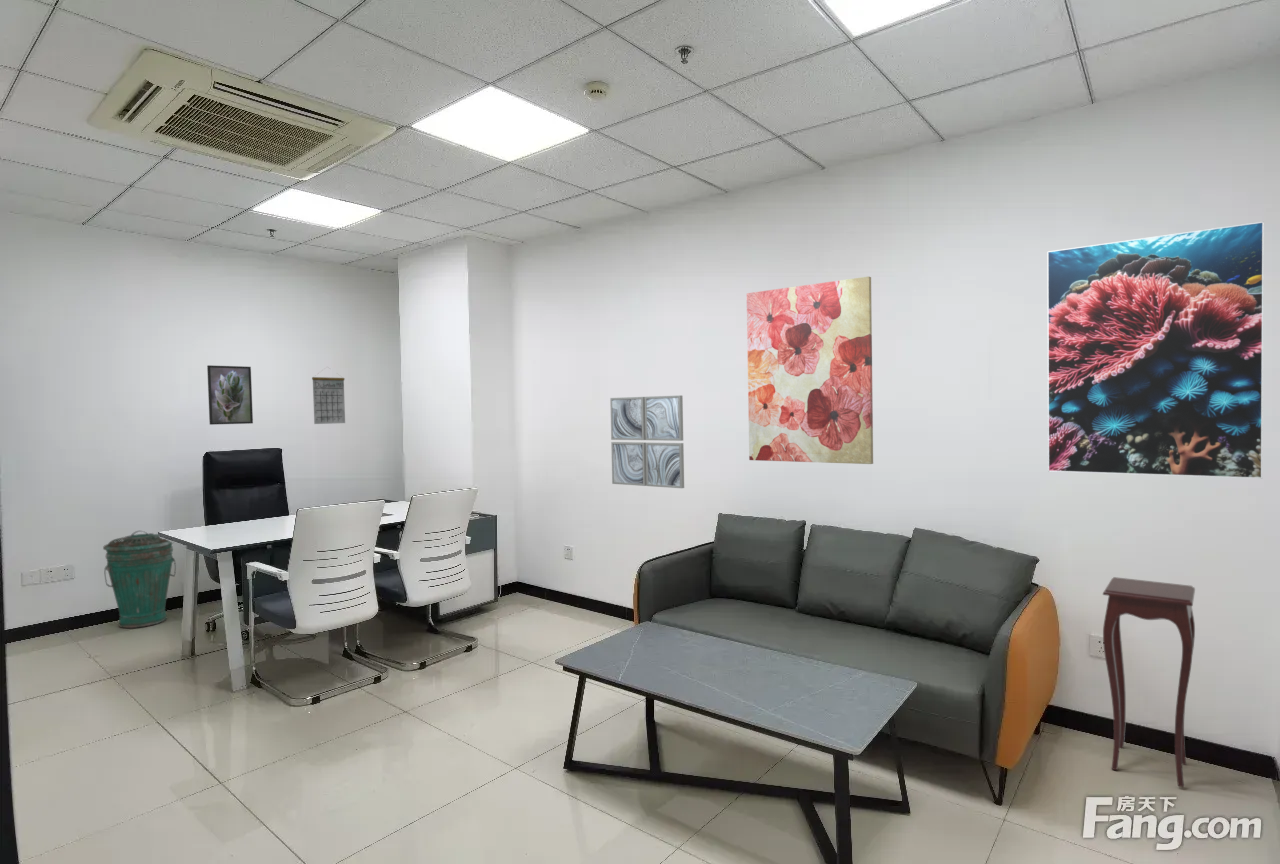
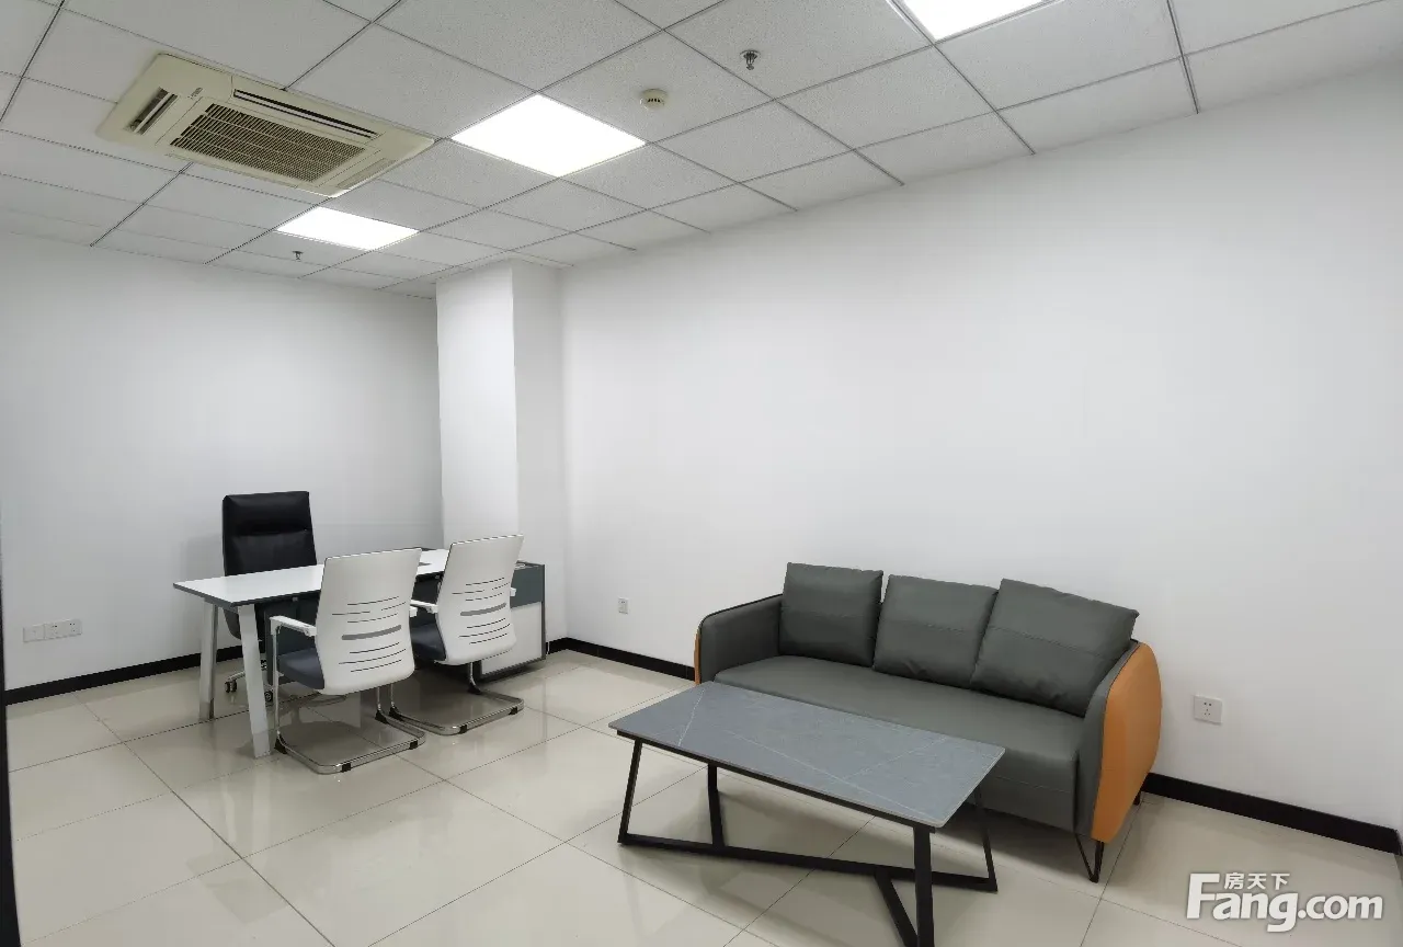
- side table [1102,576,1196,788]
- trash can [102,530,177,629]
- wall art [609,394,685,489]
- wall art [746,276,874,465]
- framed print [1046,221,1265,480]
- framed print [206,364,254,426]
- calendar [311,366,346,425]
